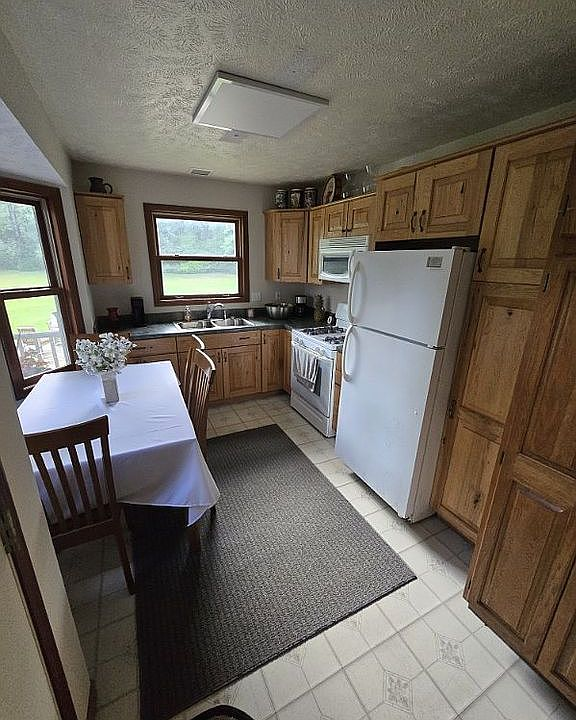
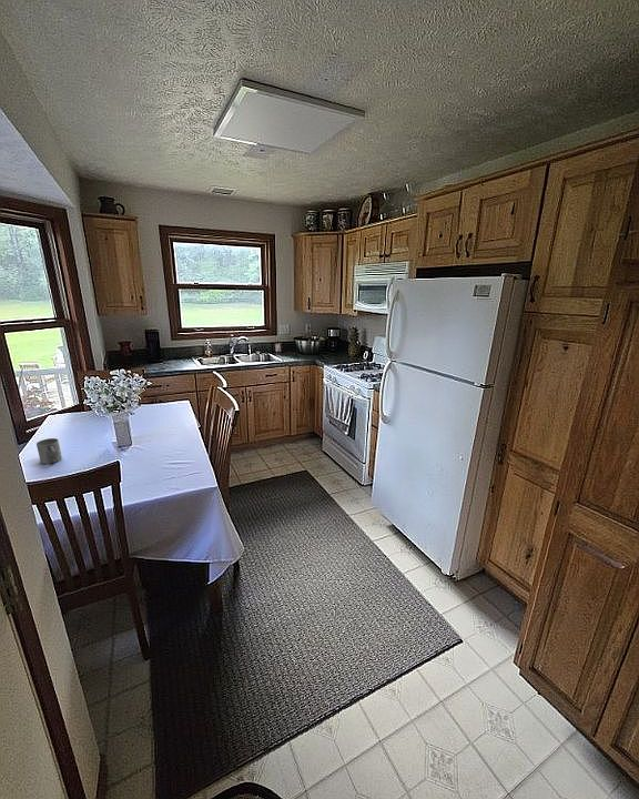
+ mug [36,437,63,465]
